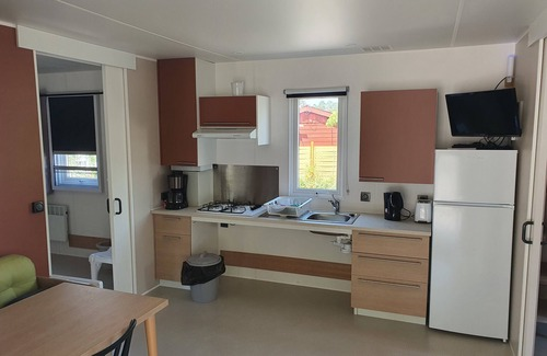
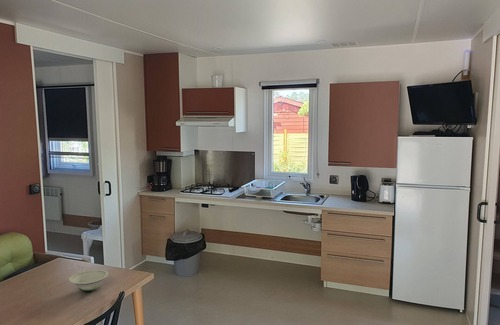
+ bowl [68,269,109,292]
